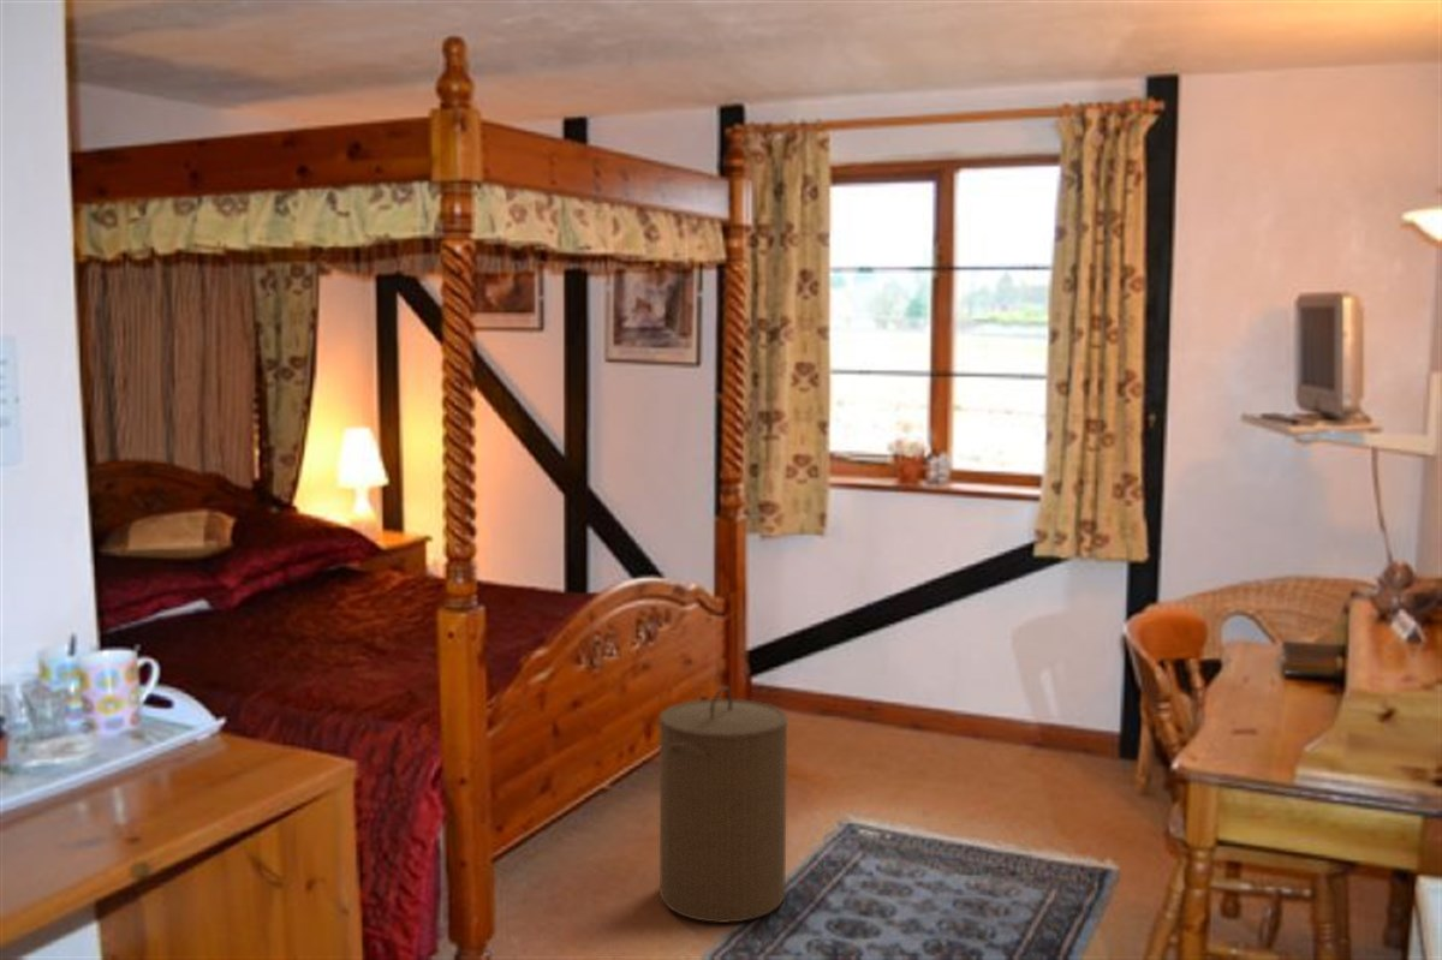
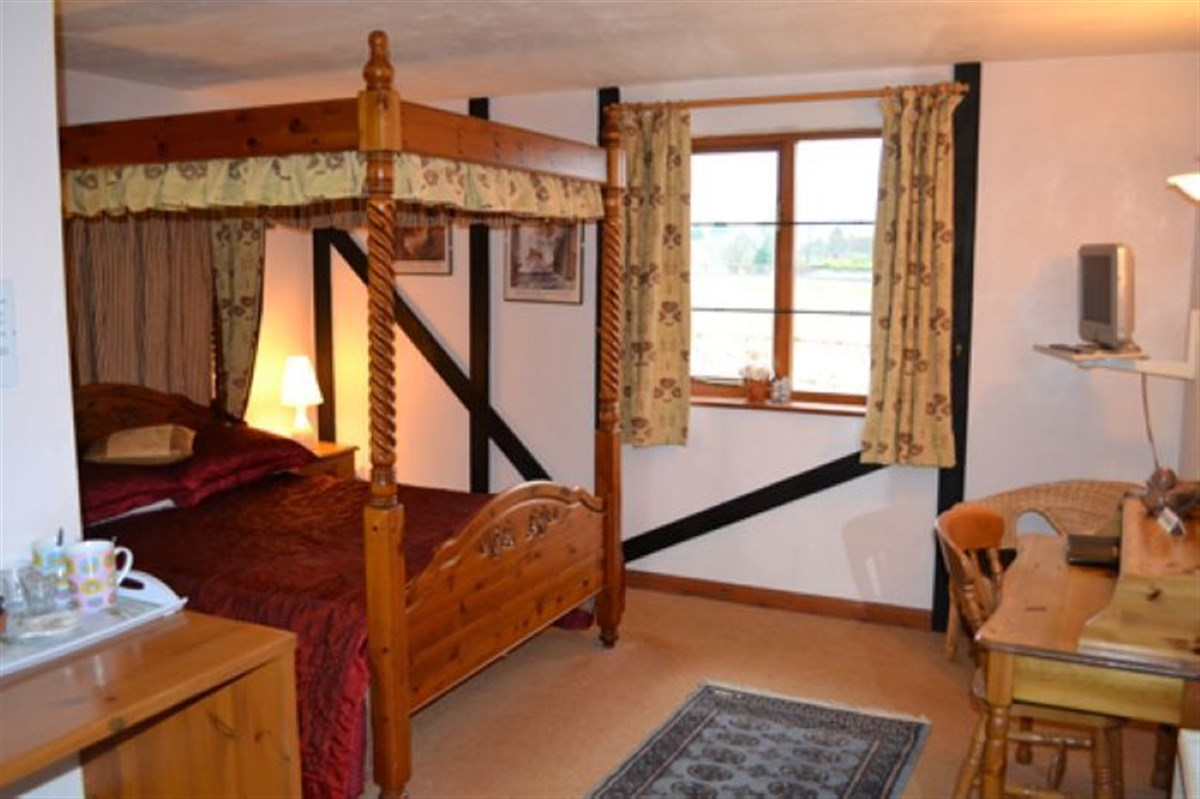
- laundry hamper [657,685,789,924]
